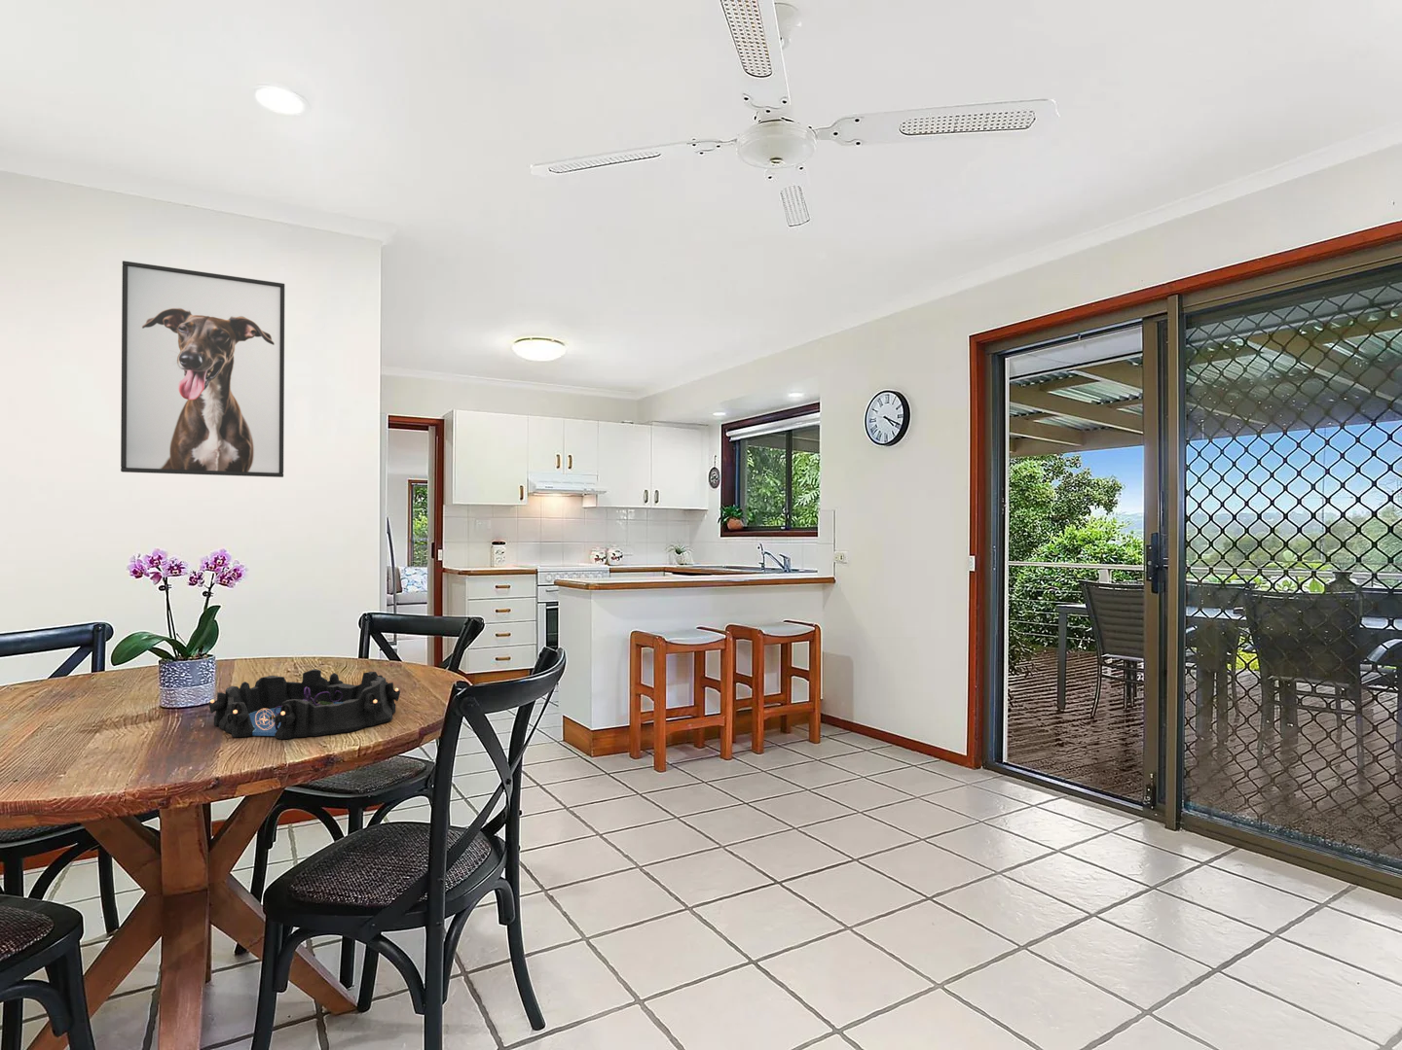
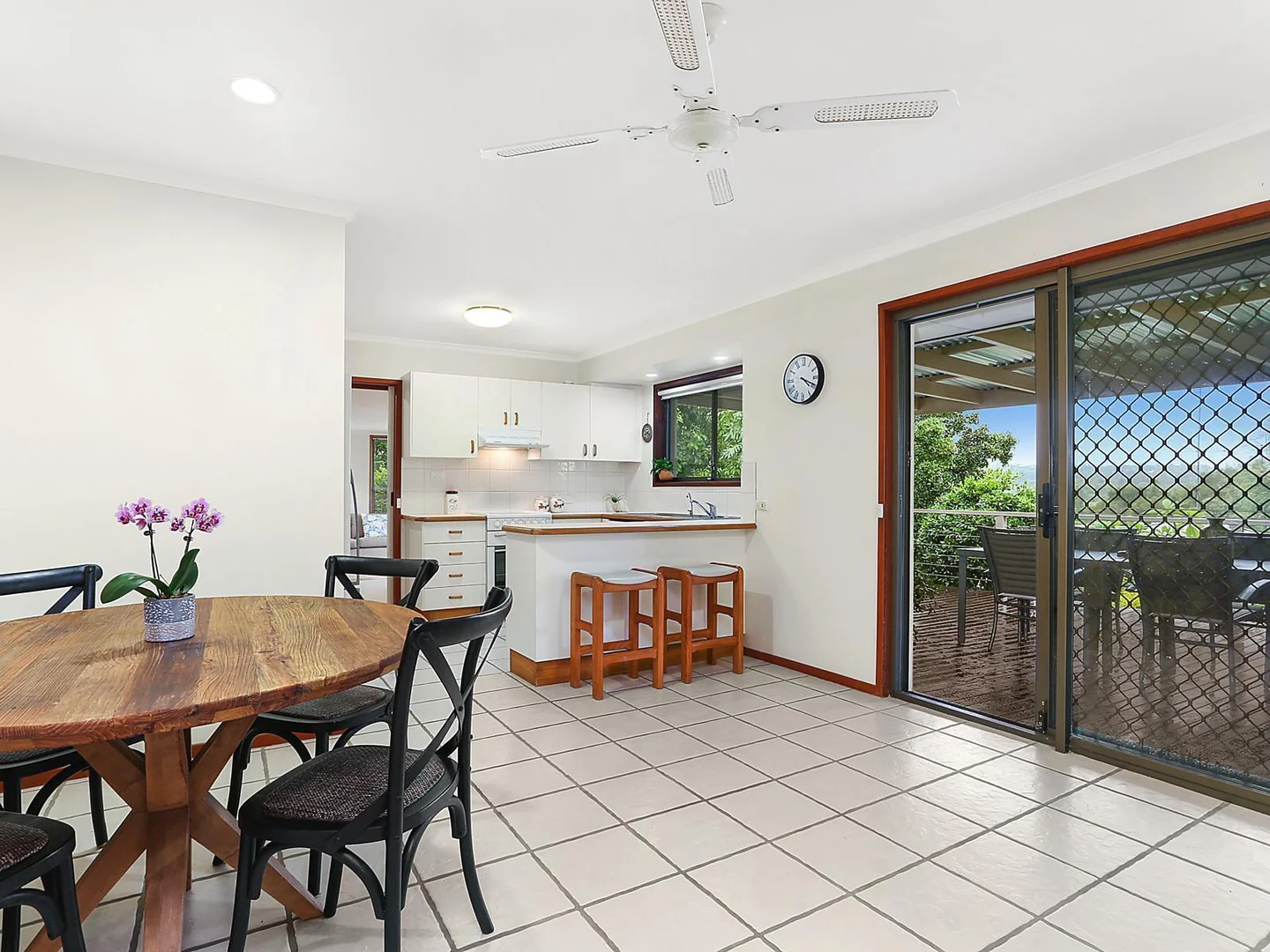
- decorative bowl [209,668,401,740]
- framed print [119,259,285,479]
